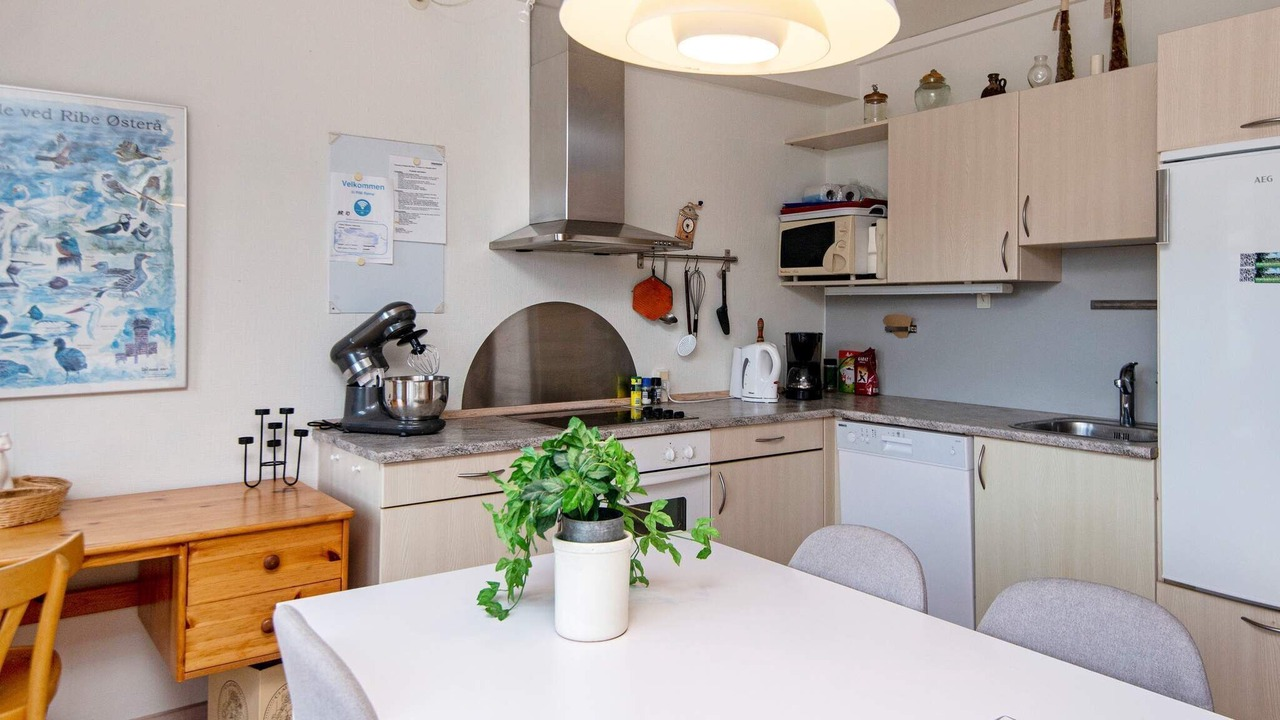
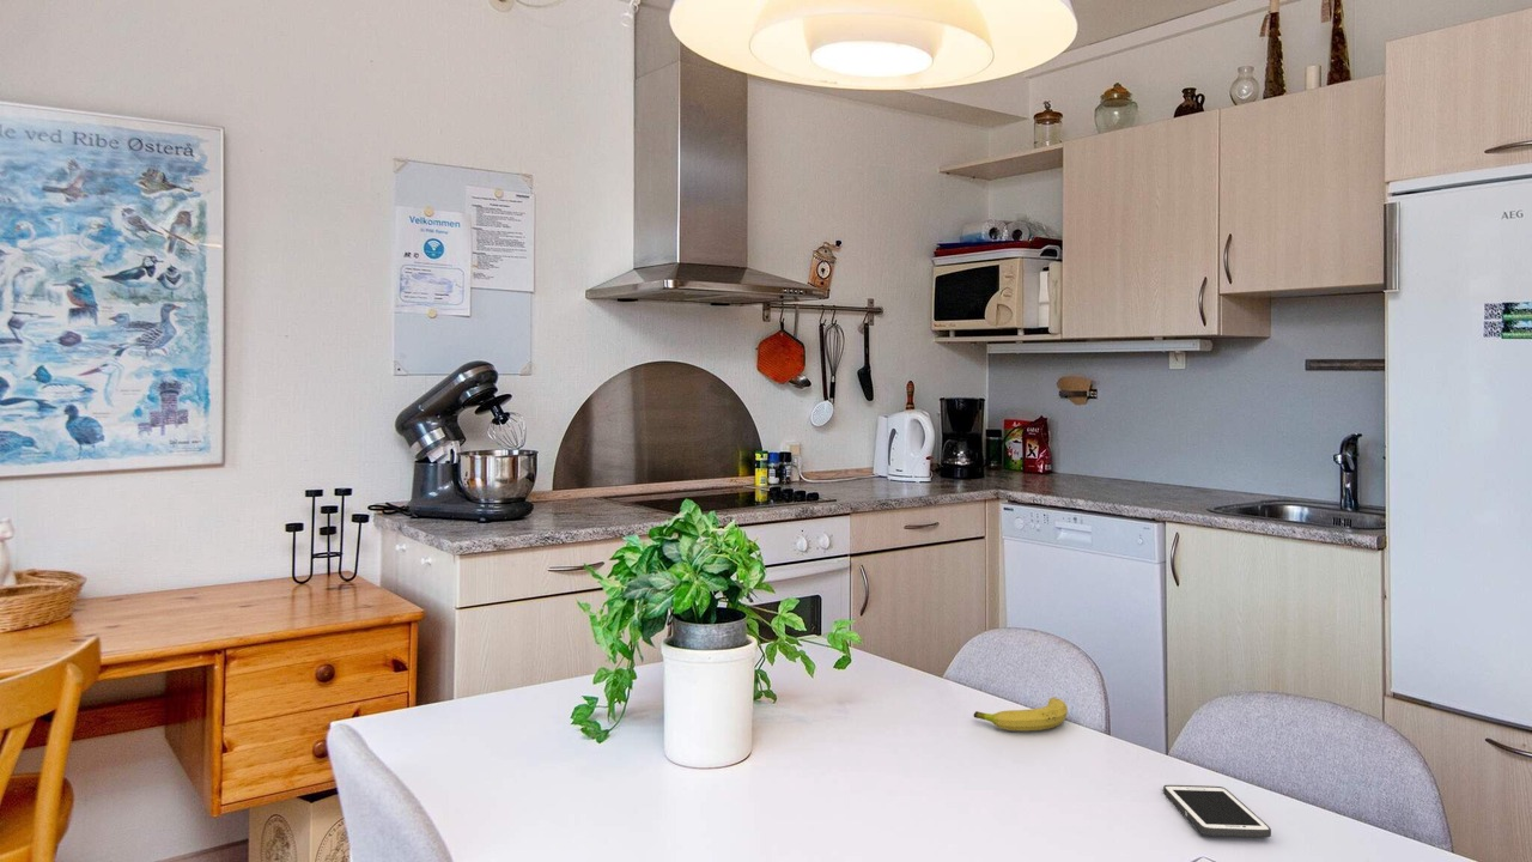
+ fruit [973,697,1069,732]
+ cell phone [1162,784,1272,839]
